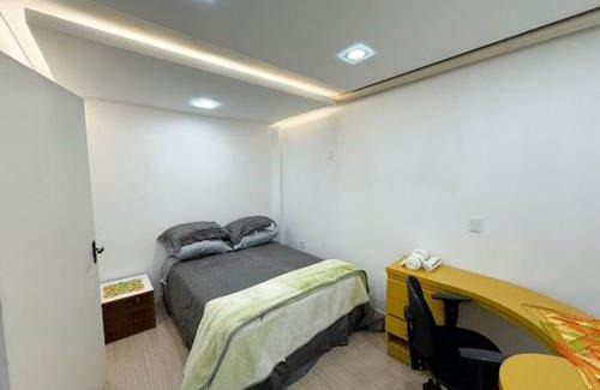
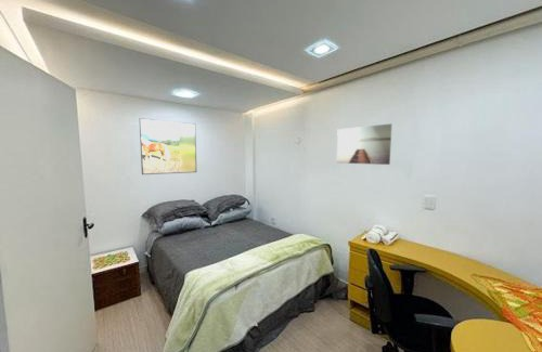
+ wall art [336,122,392,166]
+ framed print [139,117,197,175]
